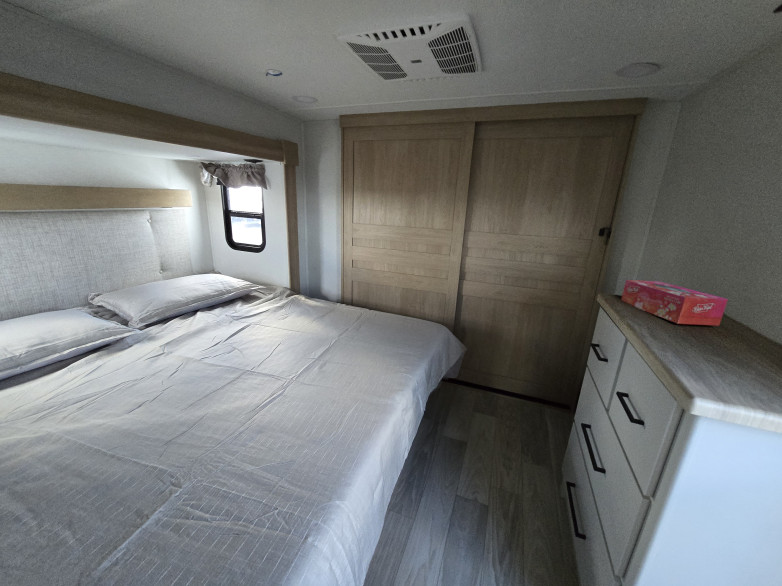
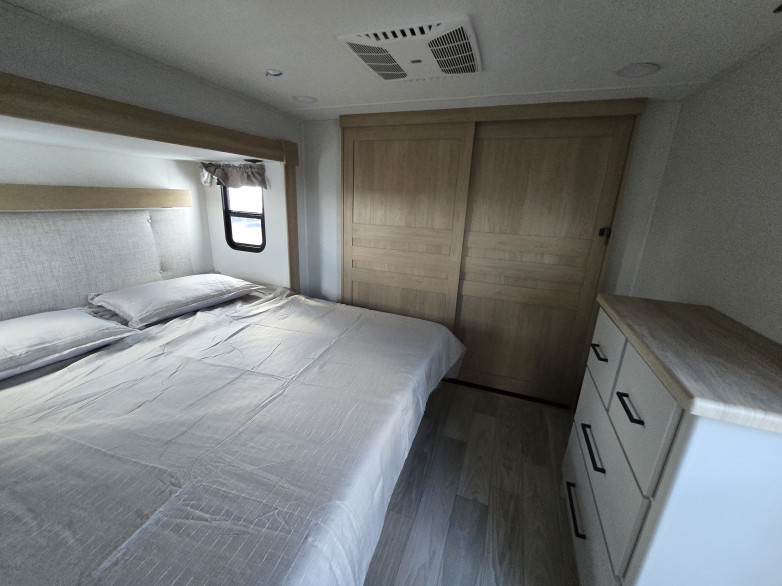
- tissue box [620,279,729,327]
